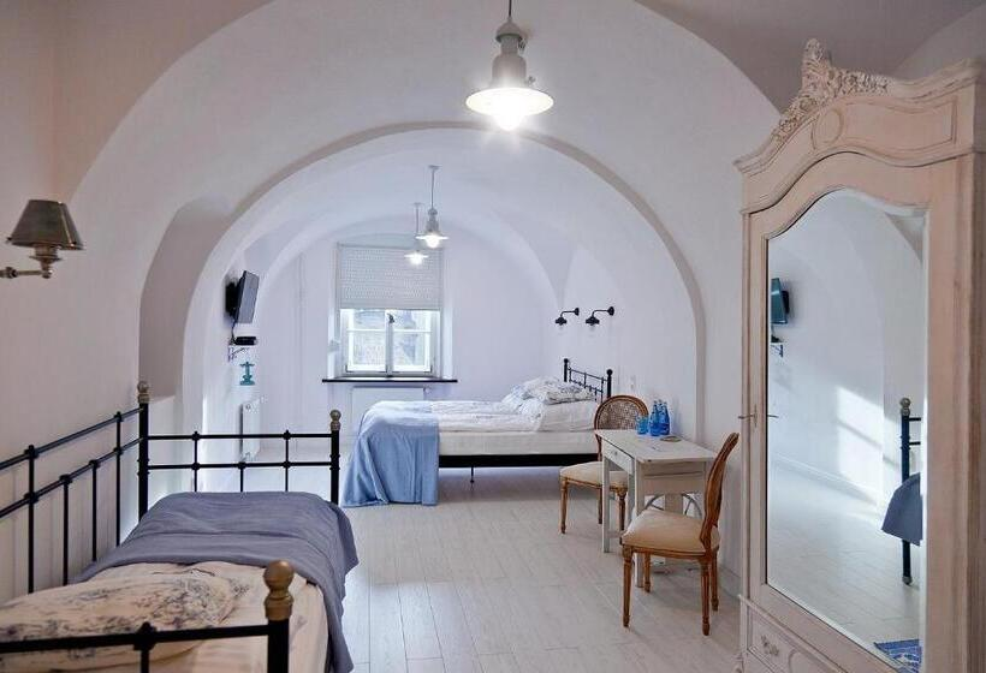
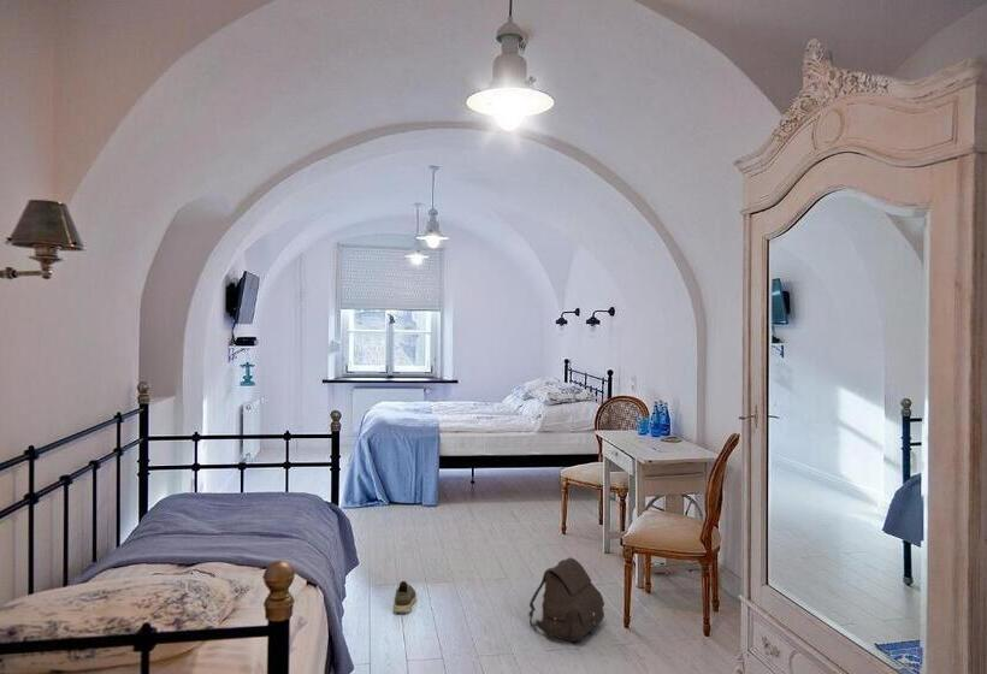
+ shoe [392,580,418,614]
+ satchel [527,557,605,643]
